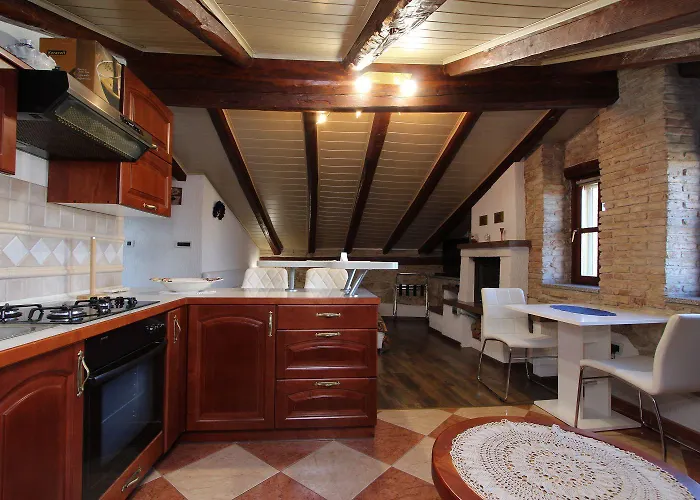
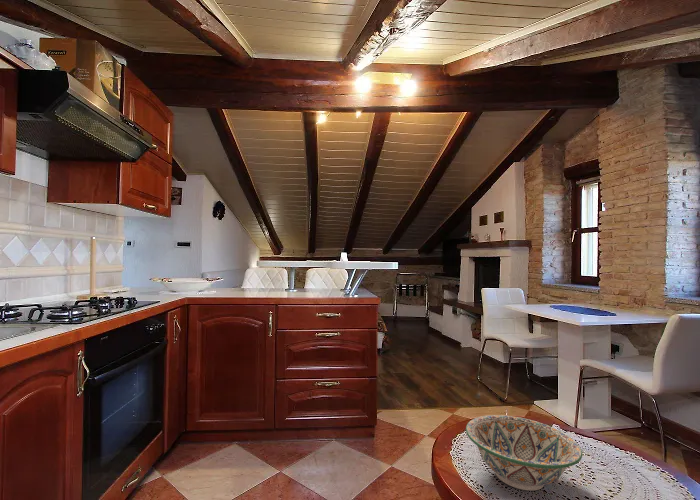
+ decorative bowl [465,414,583,492]
